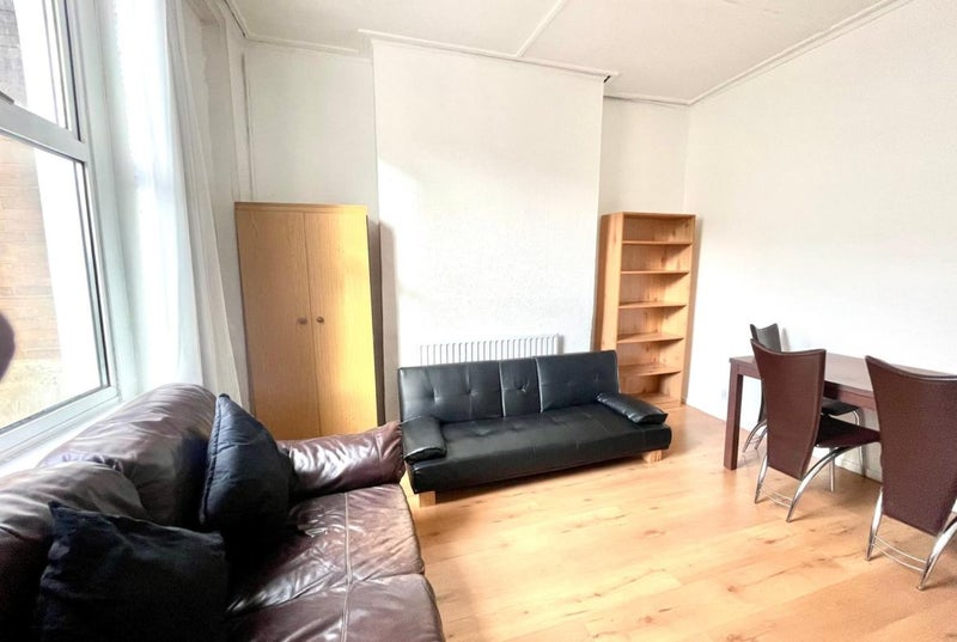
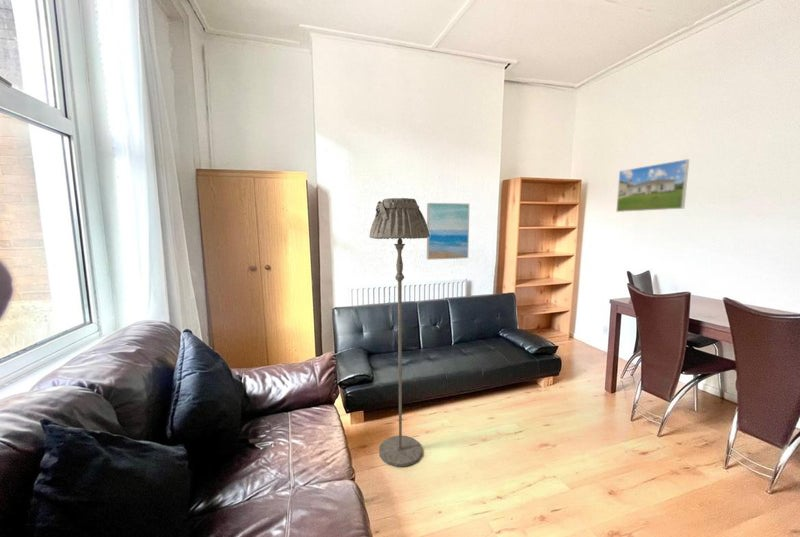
+ wall art [426,202,470,261]
+ floor lamp [368,197,430,468]
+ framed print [615,158,690,213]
